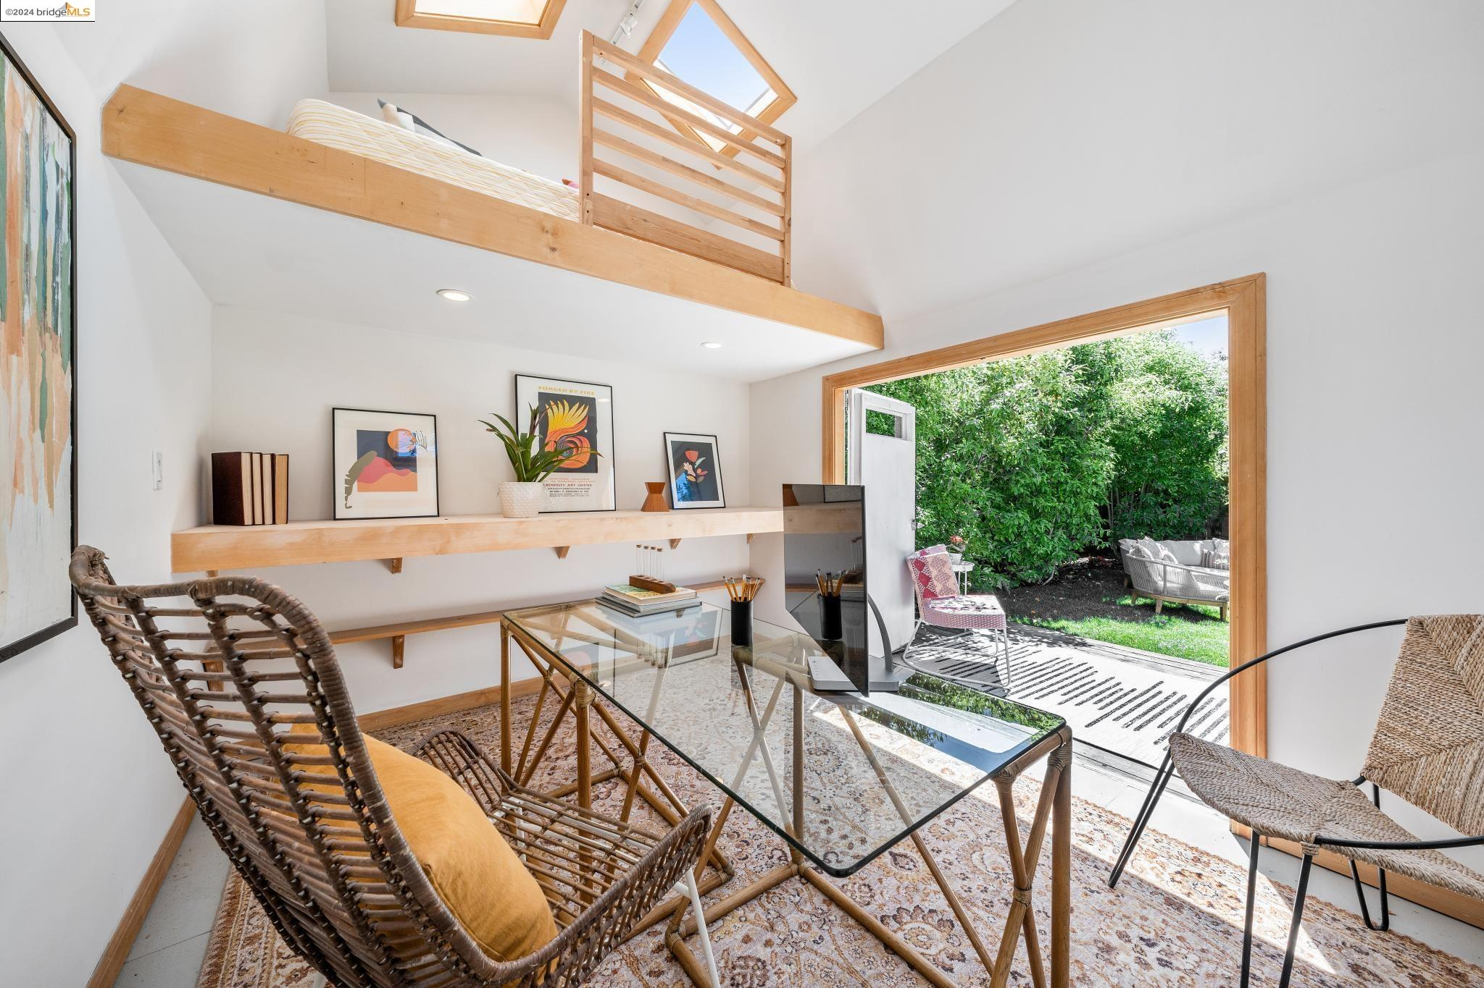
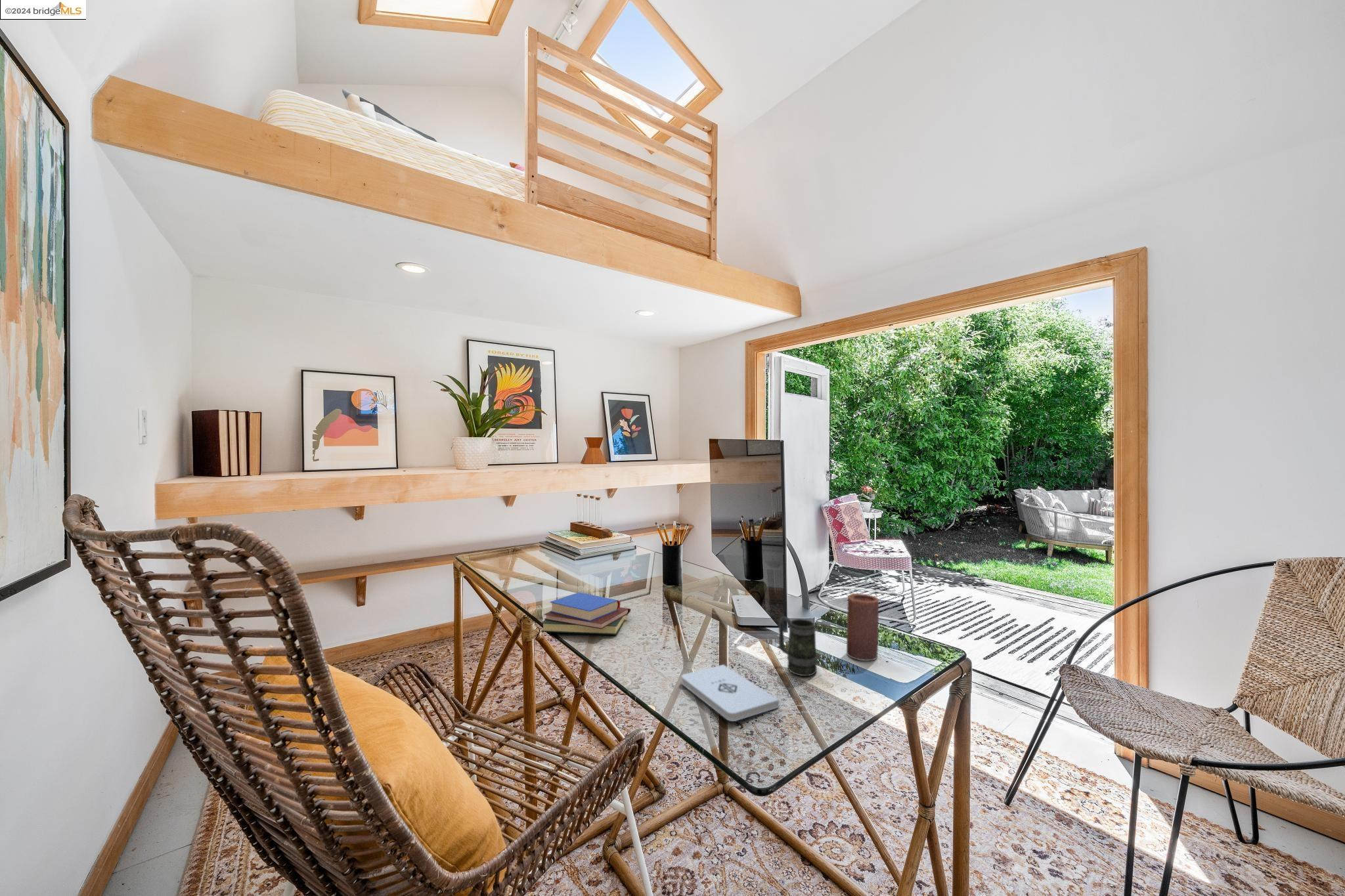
+ book [540,591,631,635]
+ mug [778,616,818,677]
+ candle [846,593,879,662]
+ notepad [681,664,780,722]
